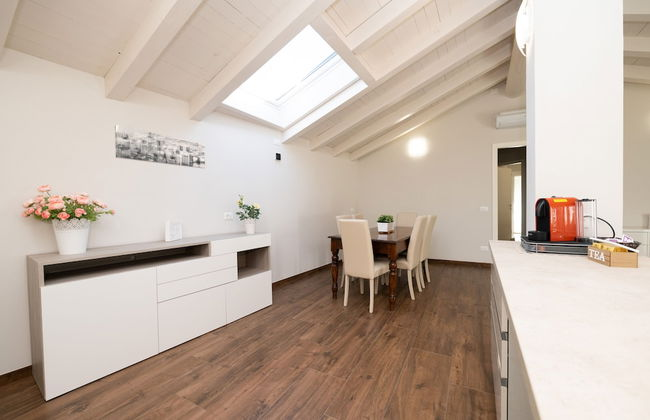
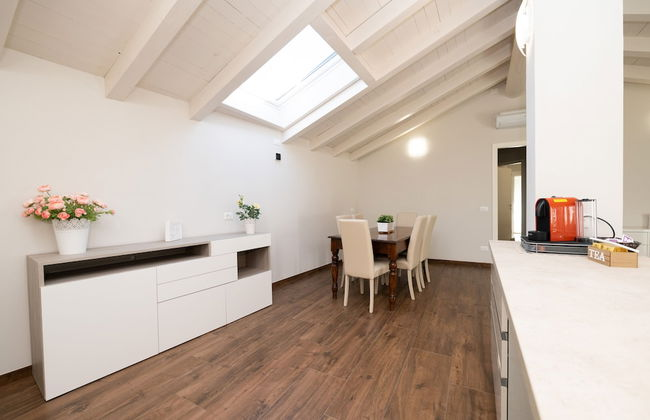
- wall art [114,124,206,169]
